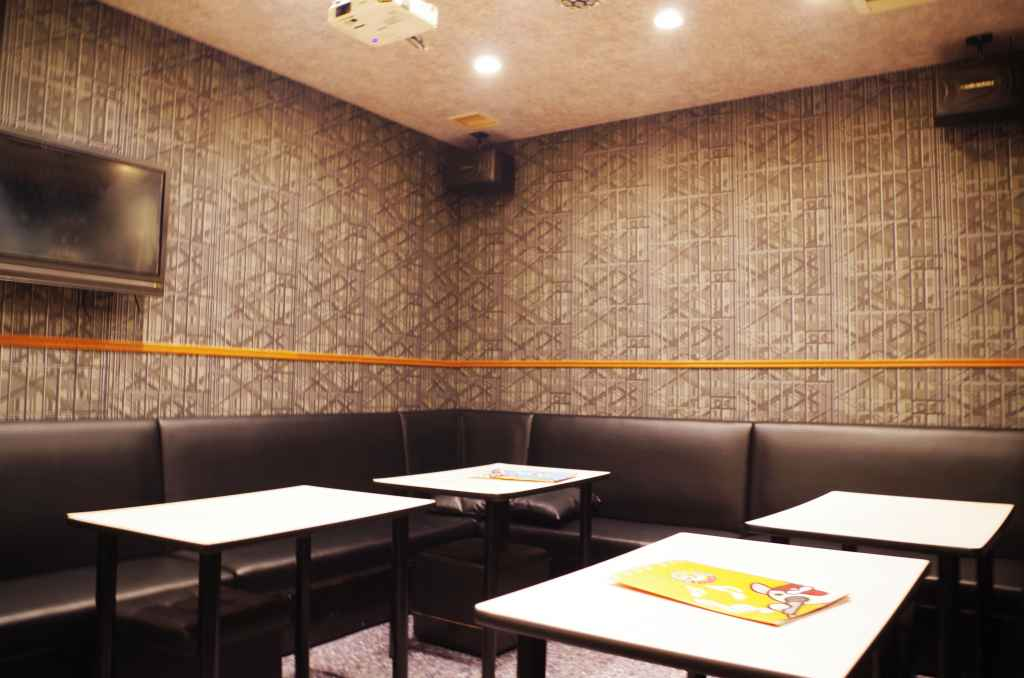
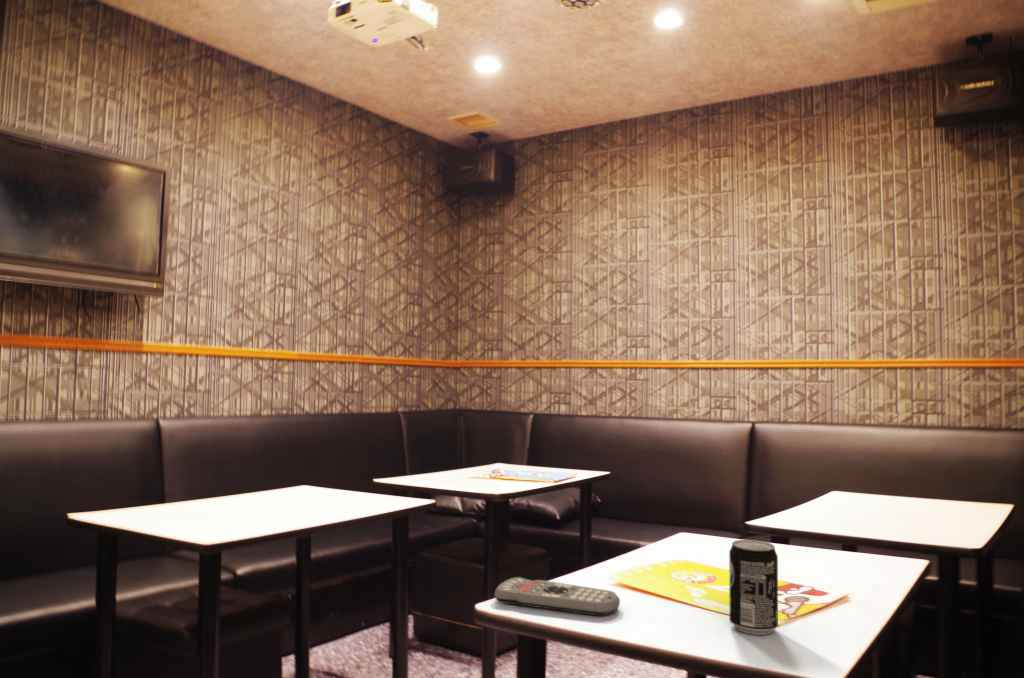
+ remote control [494,576,621,616]
+ beverage can [728,539,779,636]
